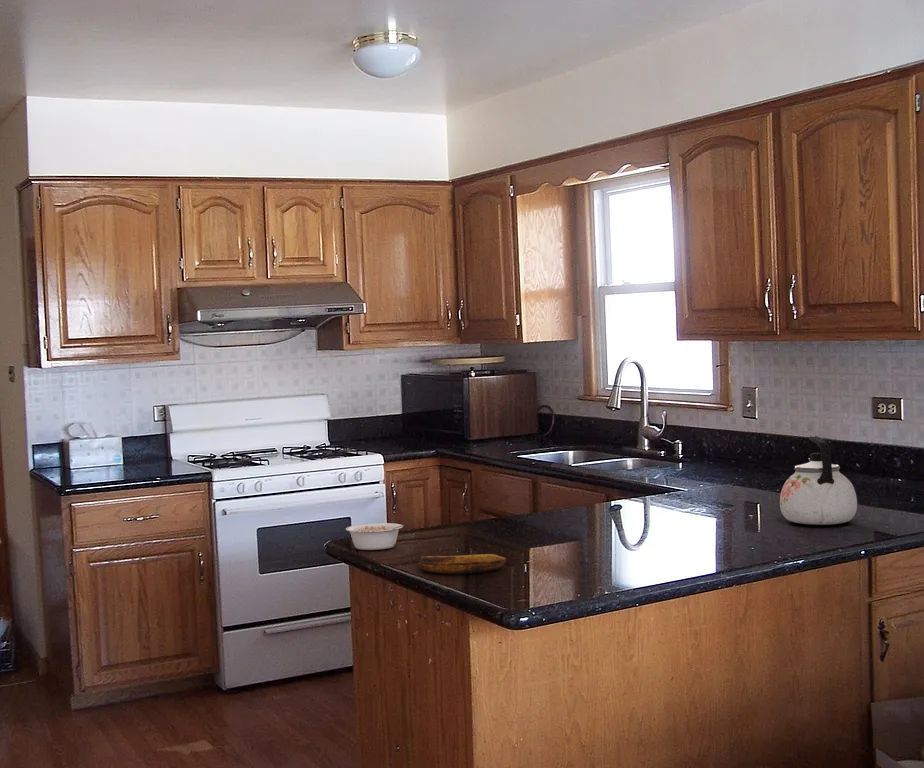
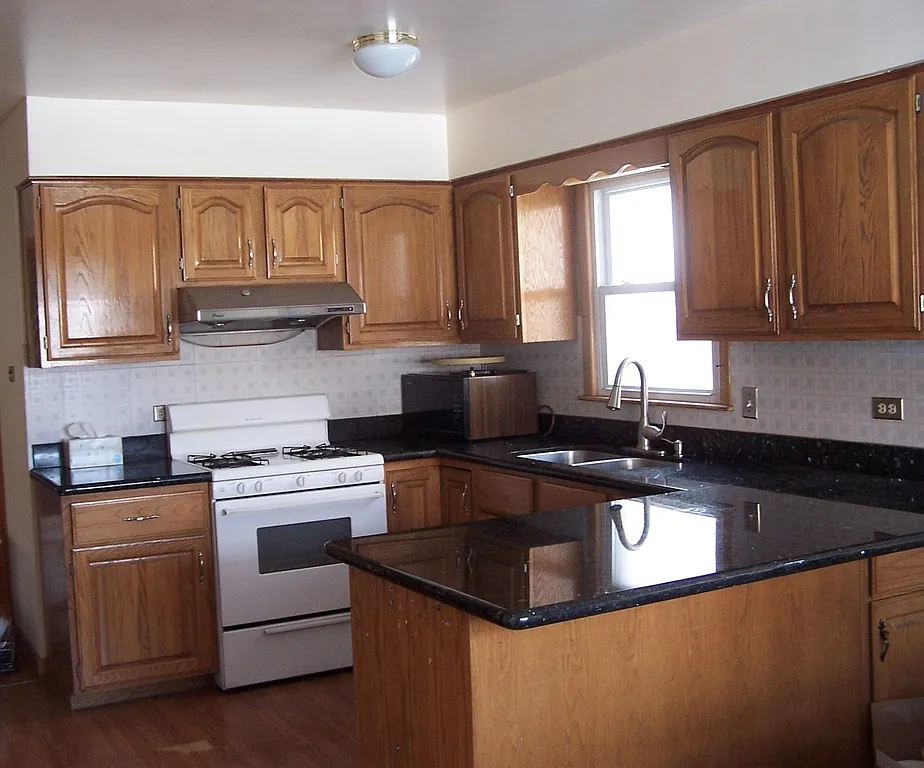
- kettle [779,435,858,526]
- legume [345,522,404,551]
- banana [417,553,507,575]
